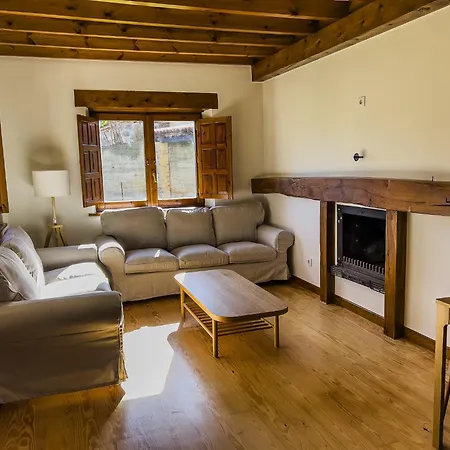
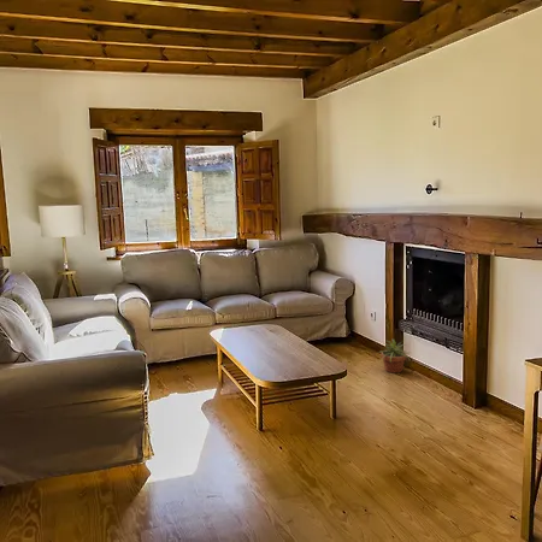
+ potted plant [376,338,411,373]
